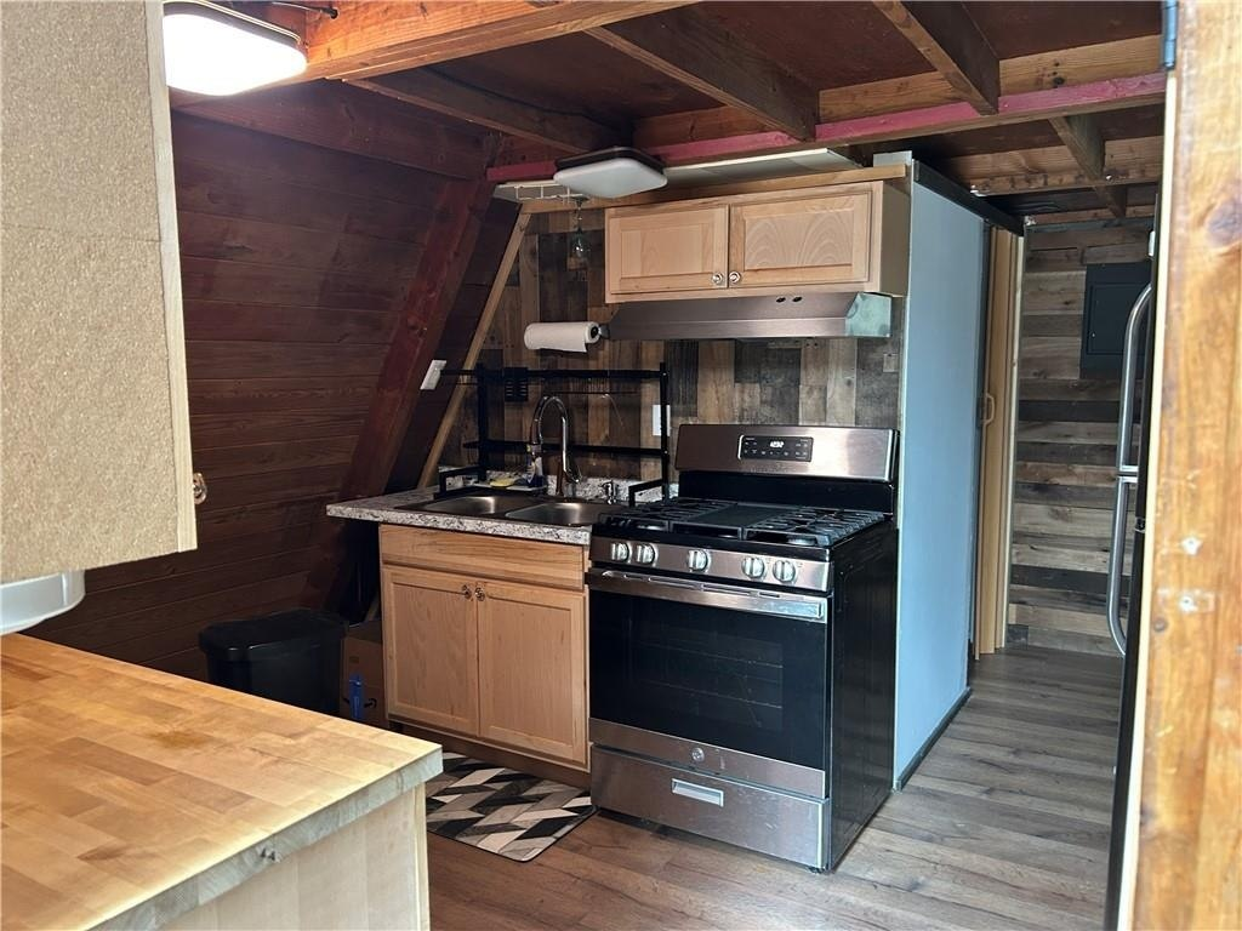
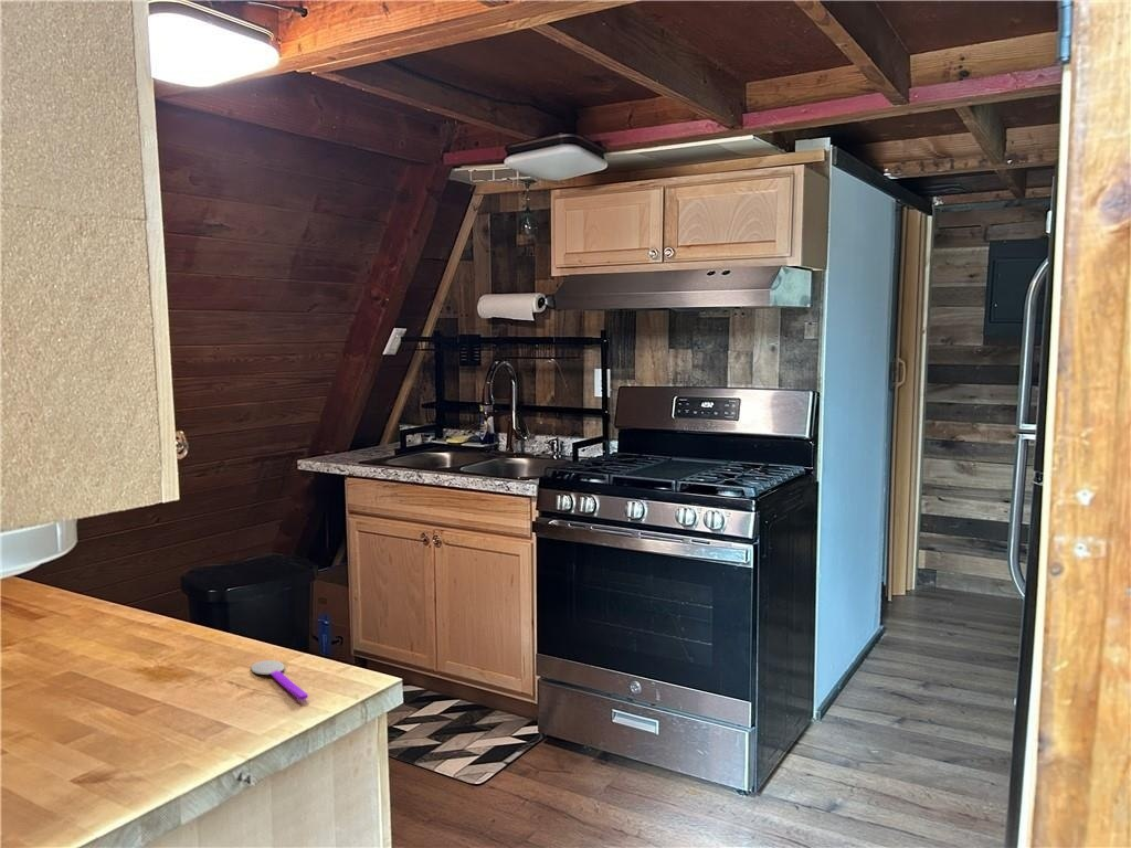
+ spoon [250,659,309,701]
